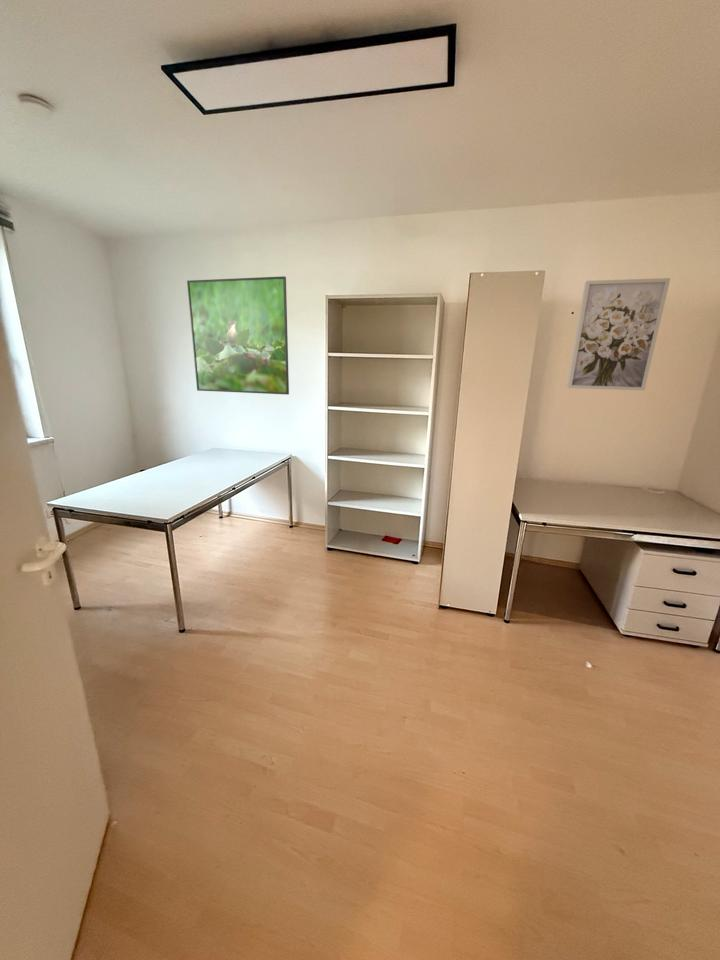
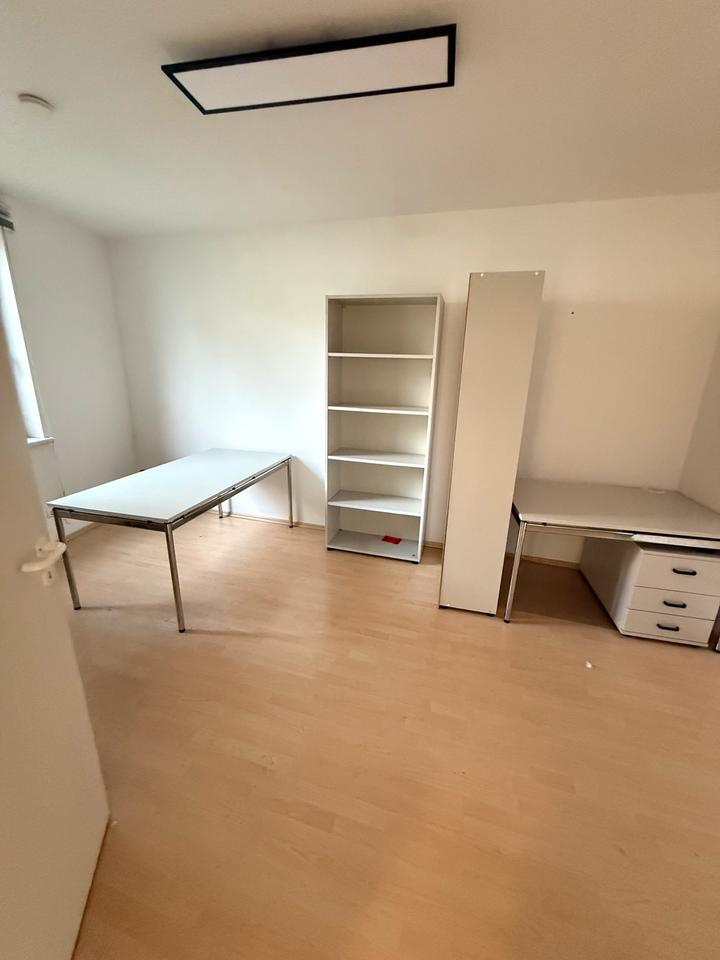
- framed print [186,275,290,396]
- wall art [566,277,671,392]
